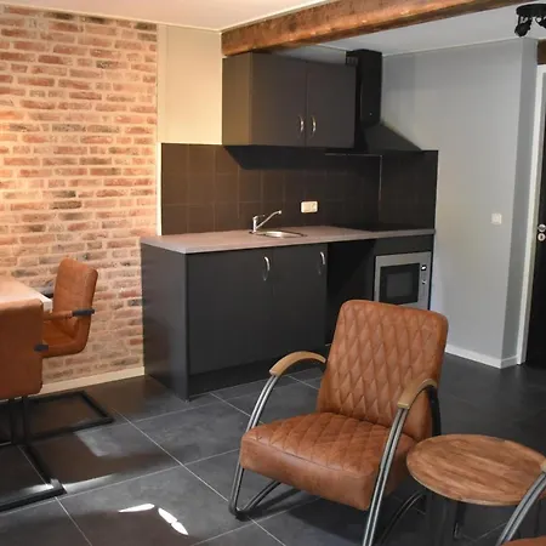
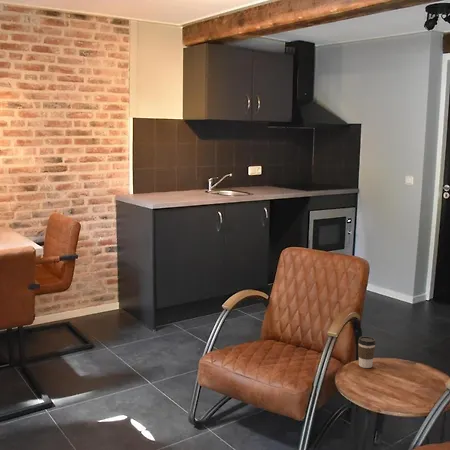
+ coffee cup [357,335,377,369]
